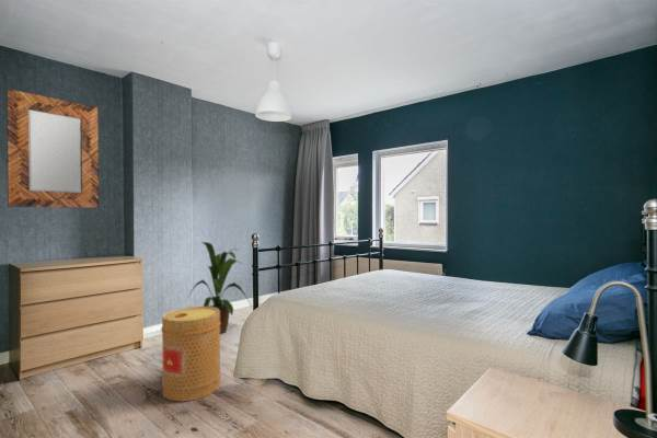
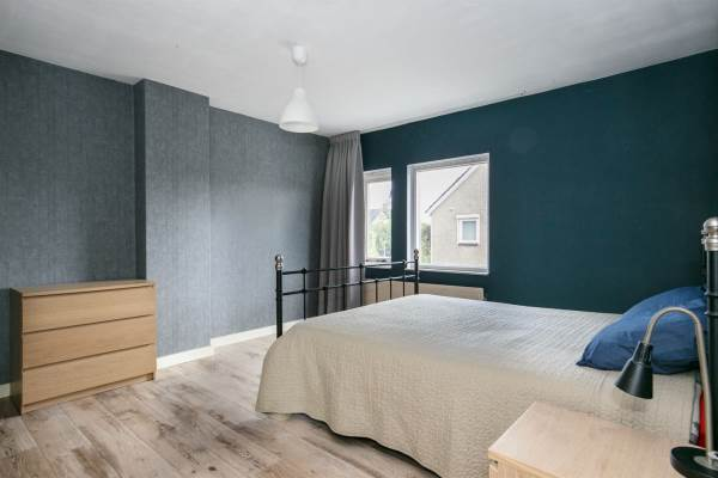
- house plant [186,241,252,335]
- basket [160,306,222,403]
- home mirror [5,88,100,209]
